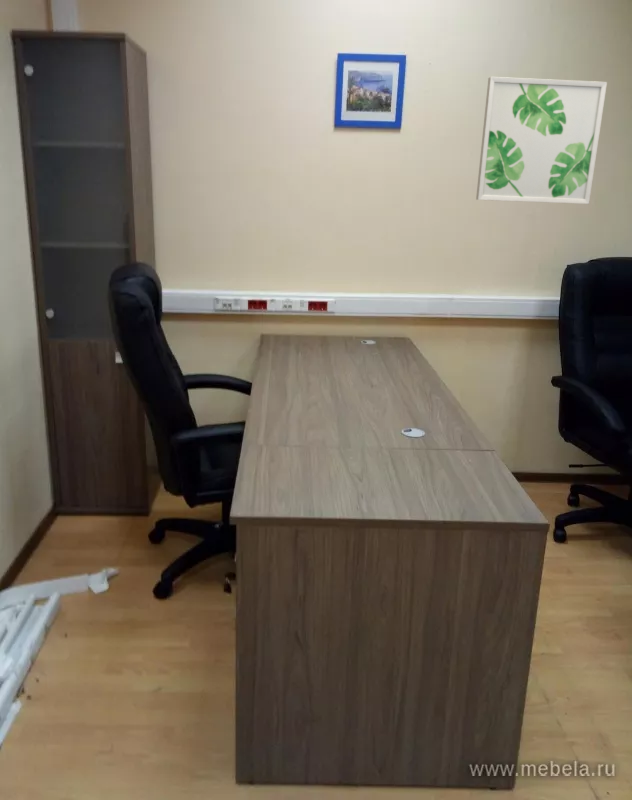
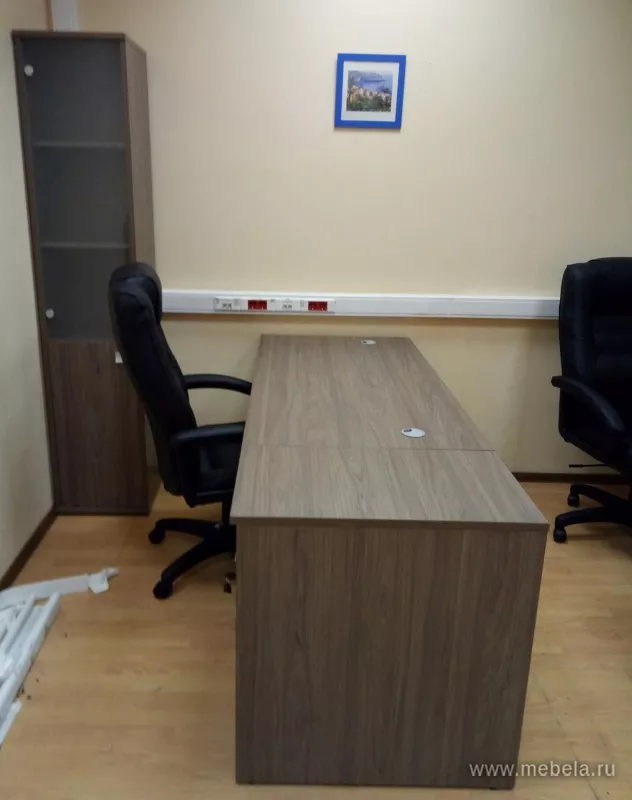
- wall art [475,76,608,205]
